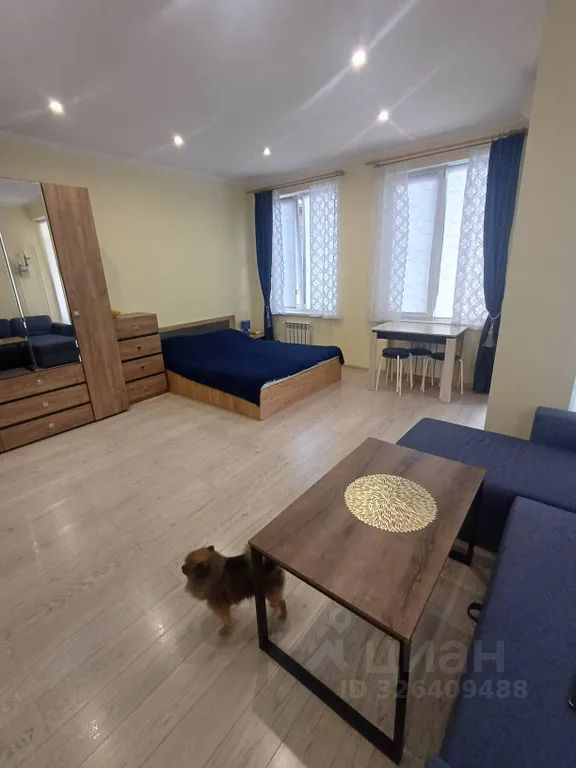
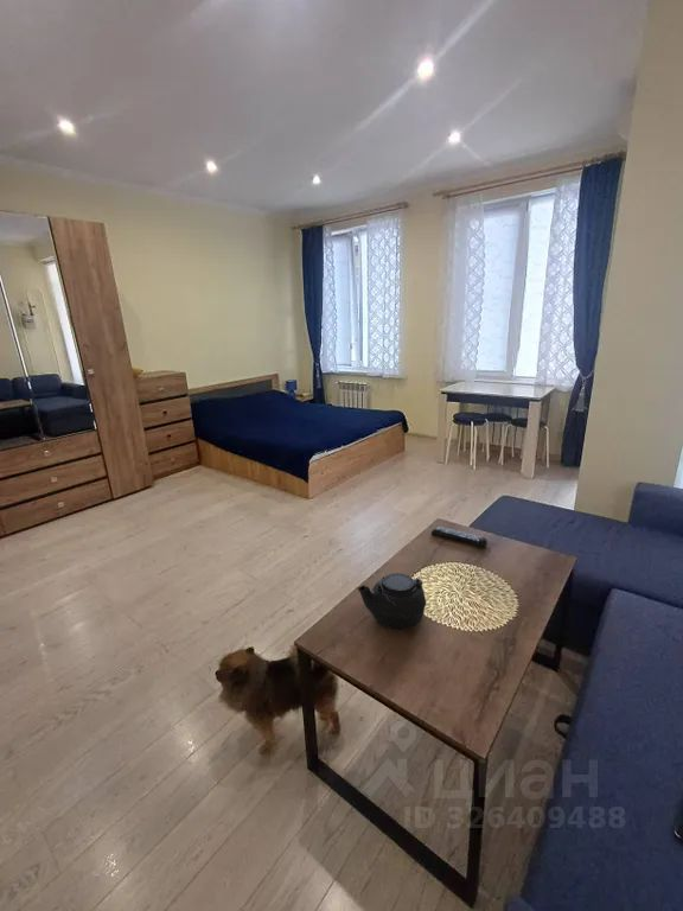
+ teapot [356,573,427,630]
+ remote control [430,524,489,548]
